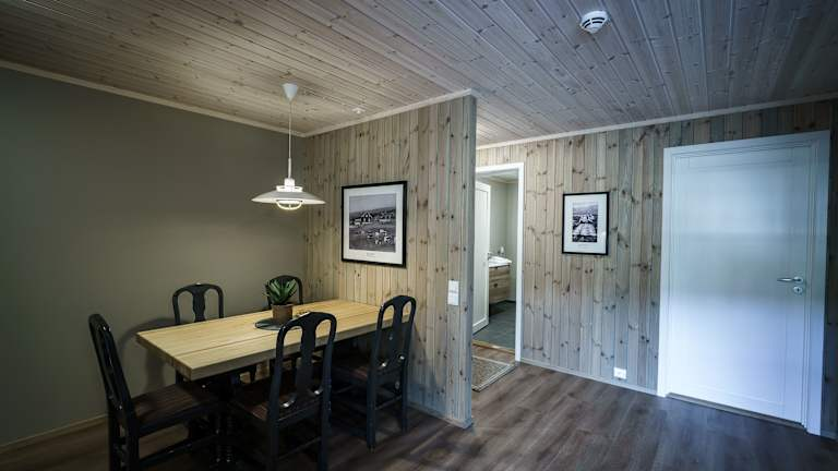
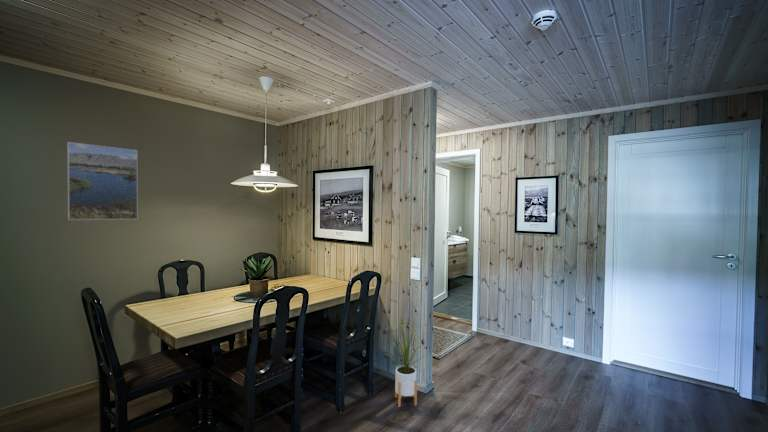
+ house plant [382,315,428,408]
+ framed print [66,141,139,221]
